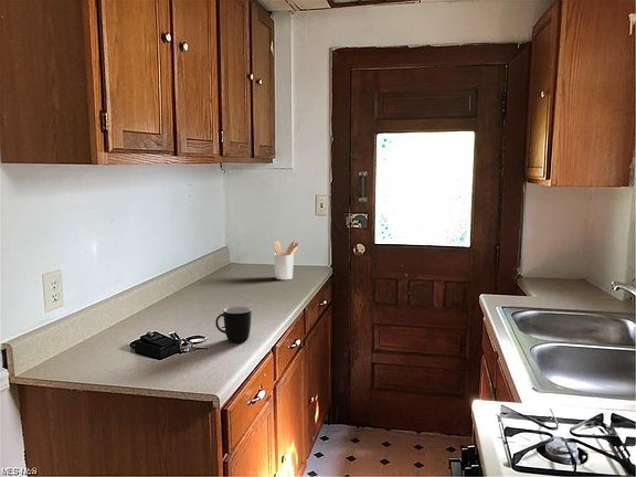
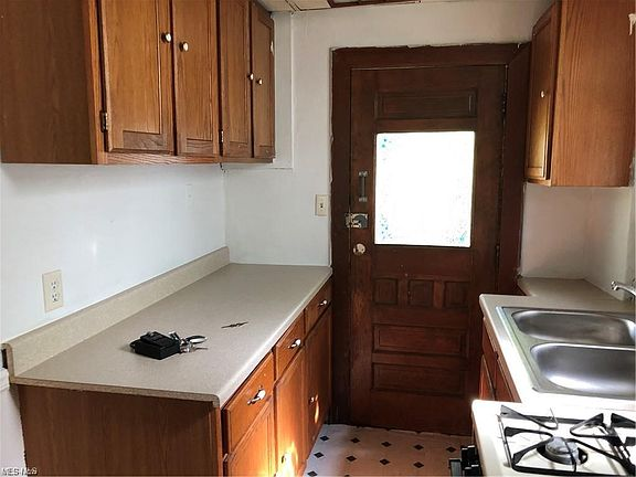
- utensil holder [273,241,300,280]
- mug [214,305,253,343]
